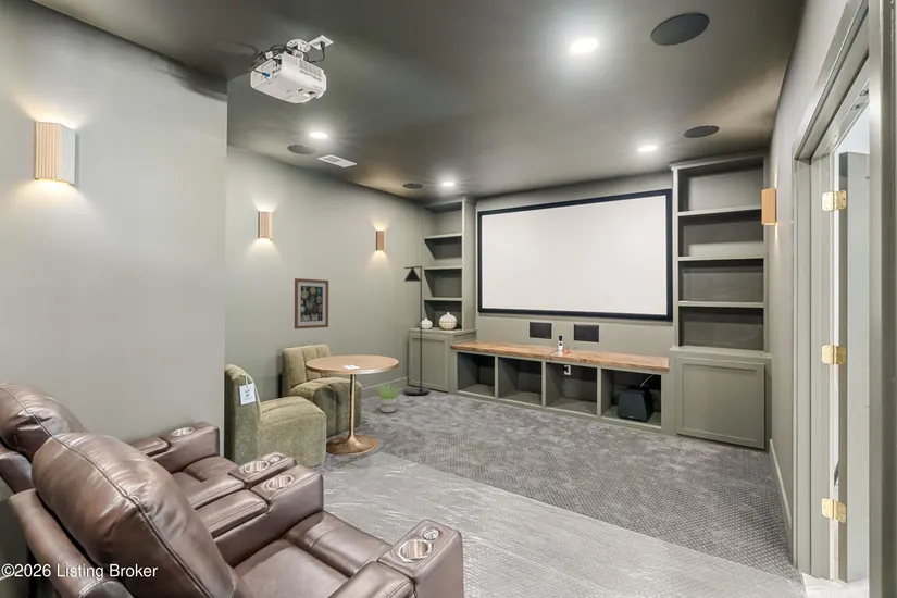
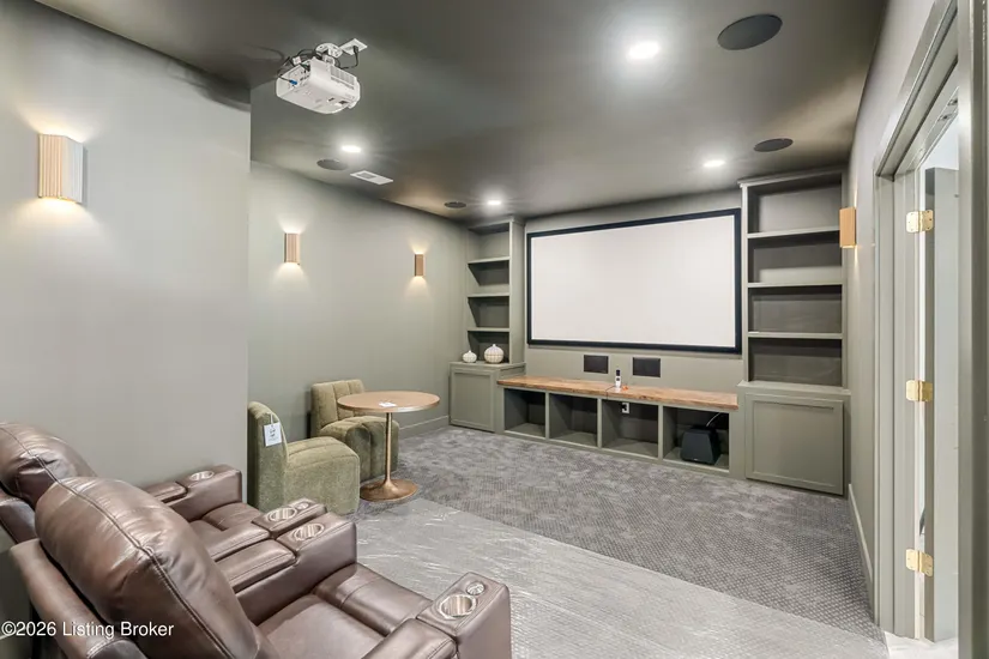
- wall art [294,277,329,331]
- potted plant [373,383,403,414]
- floor lamp [402,265,431,396]
